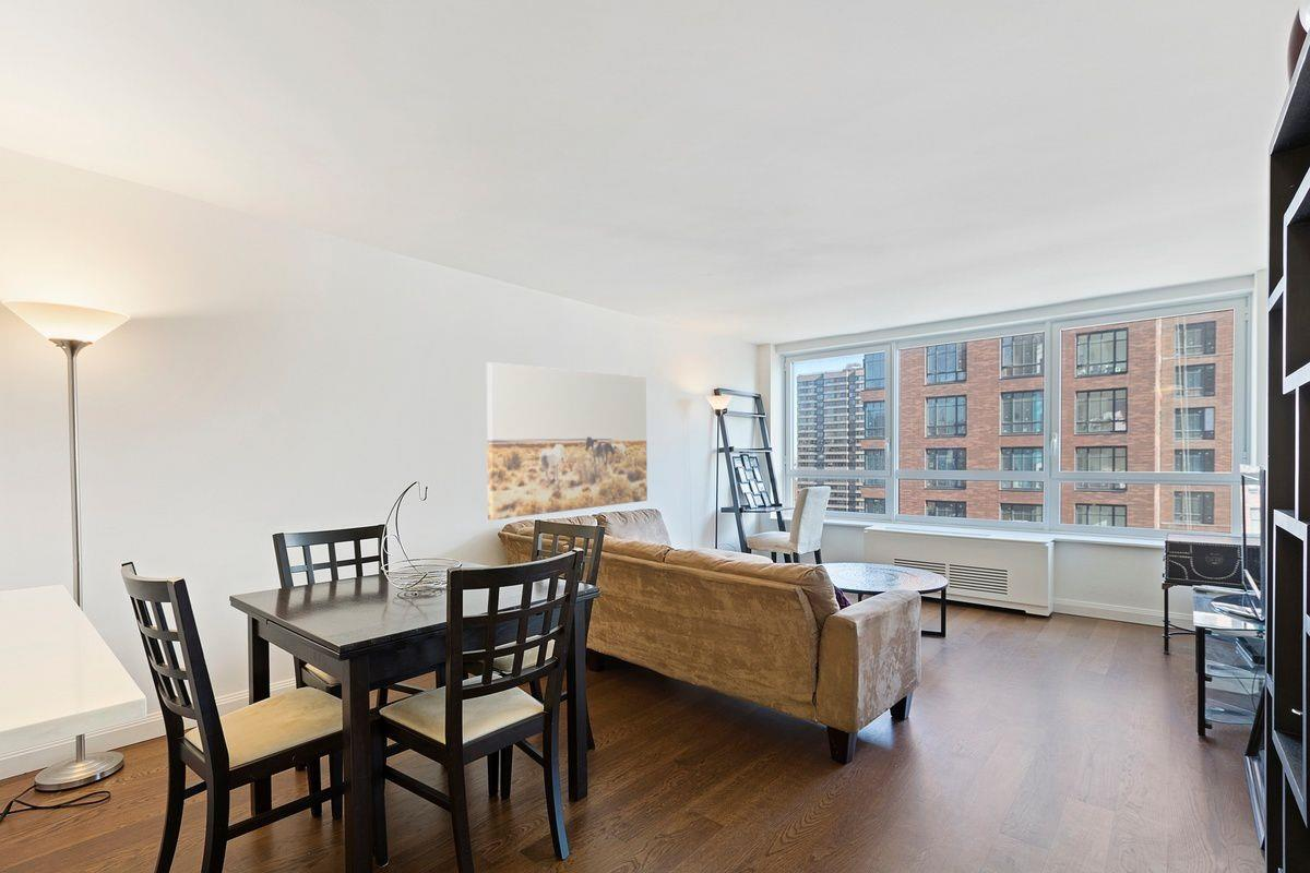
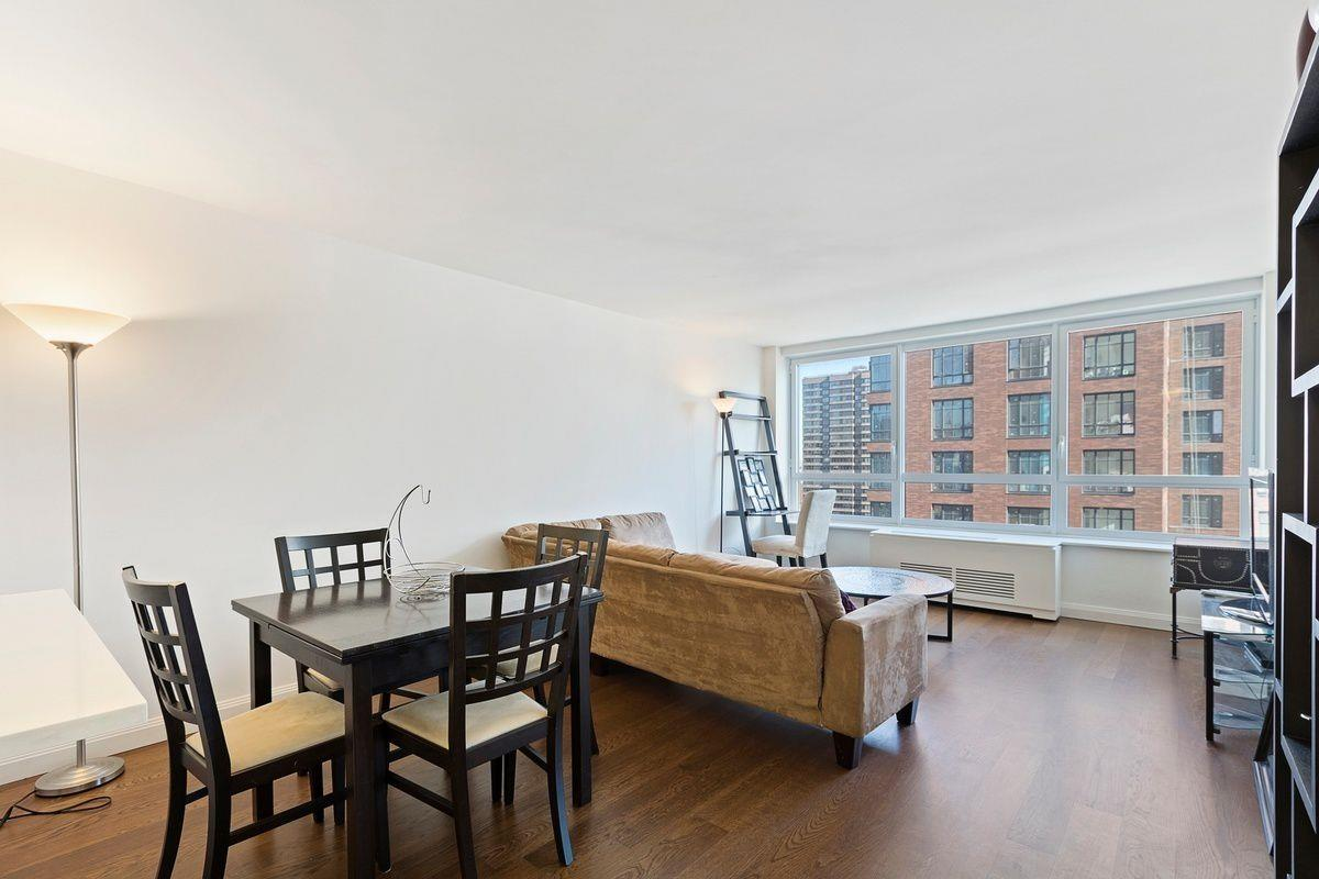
- wall art [486,361,648,521]
